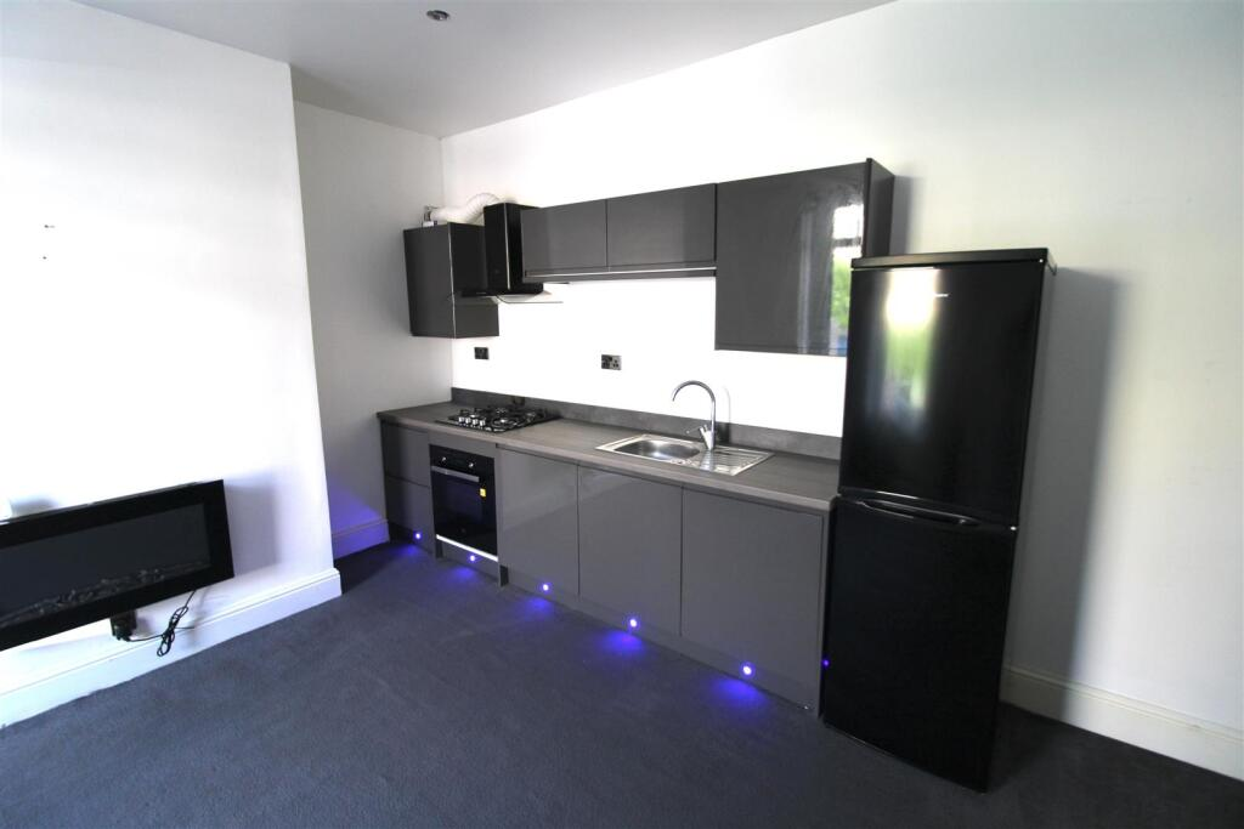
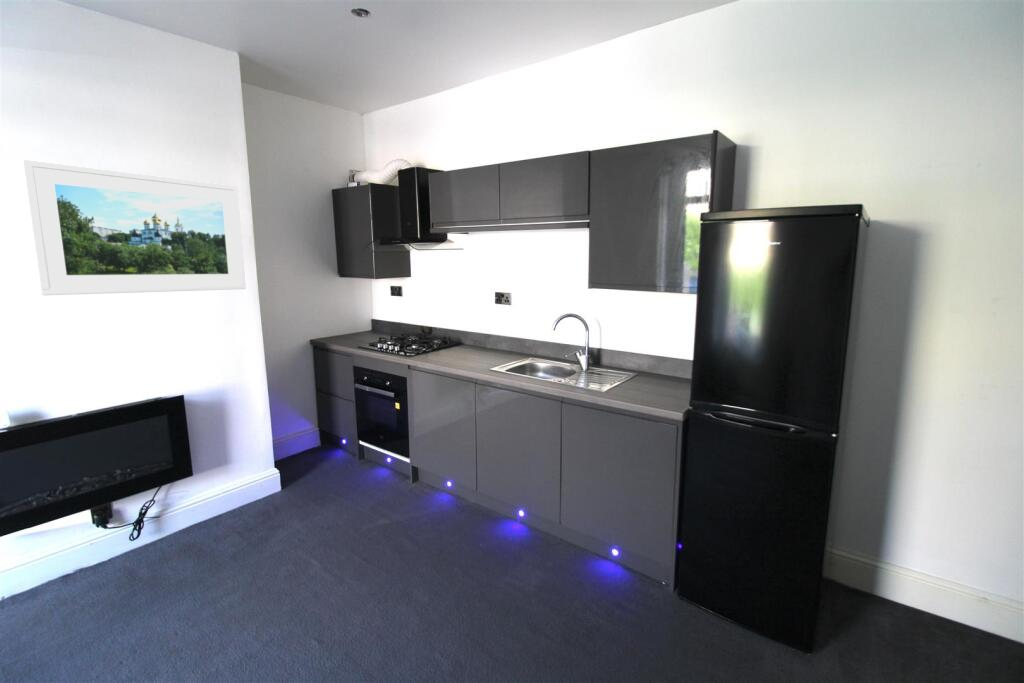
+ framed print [22,159,247,296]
